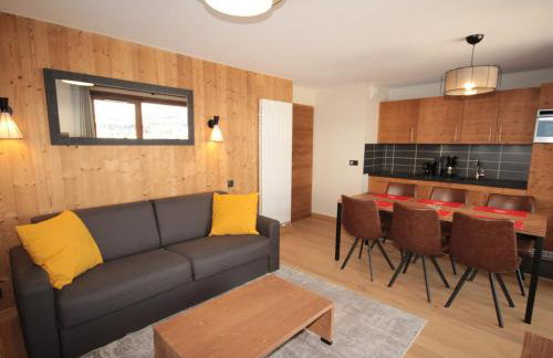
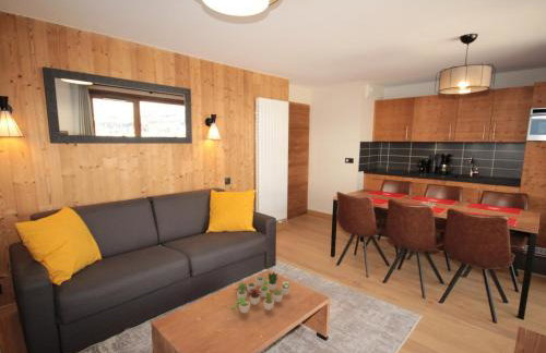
+ succulent plant [230,271,292,314]
